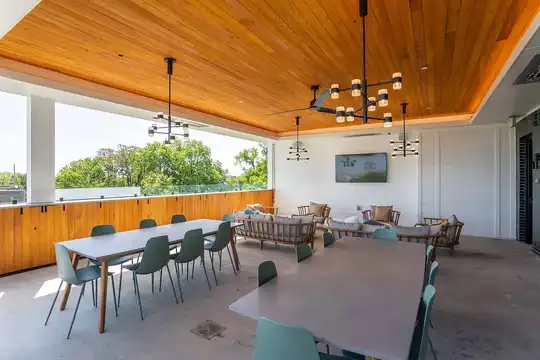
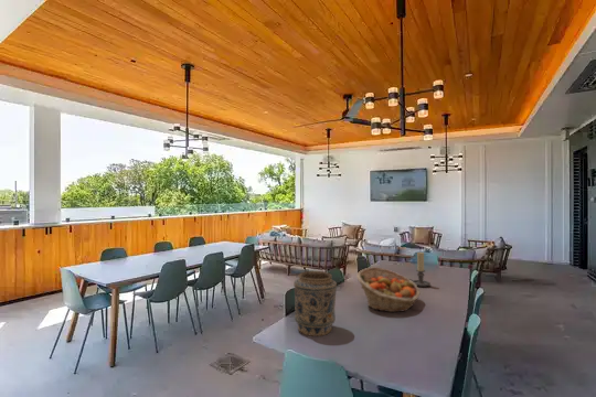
+ fruit basket [355,267,422,313]
+ vase [292,270,338,337]
+ candle holder [408,251,432,288]
